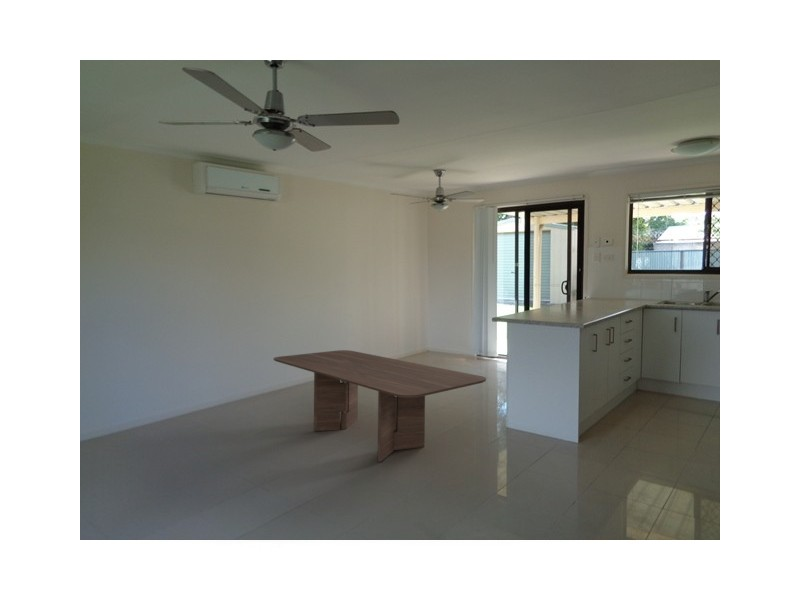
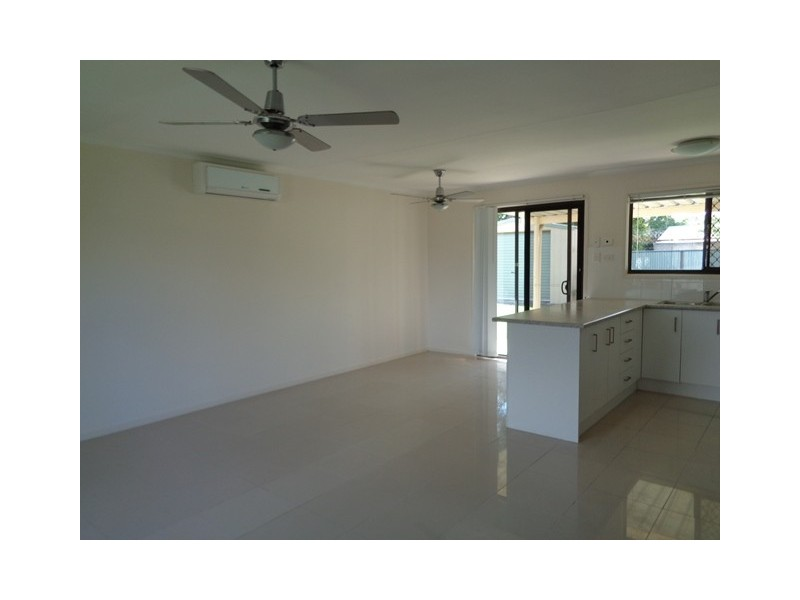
- dining table [273,349,487,463]
